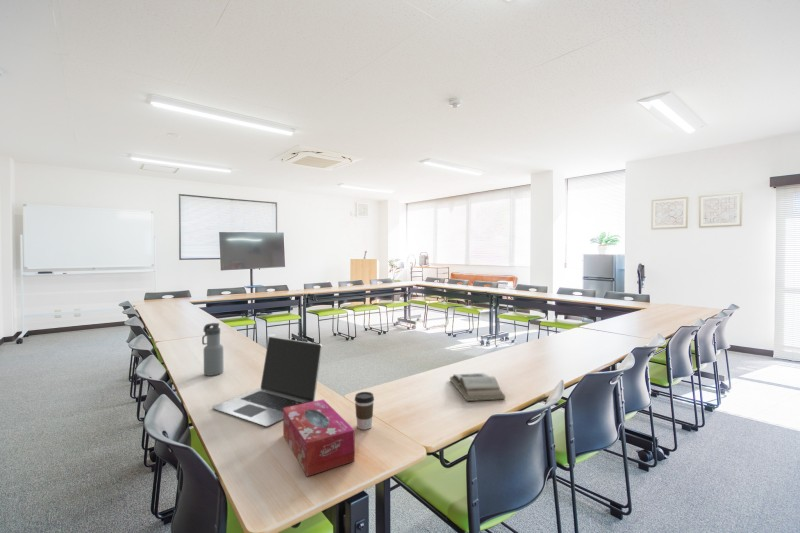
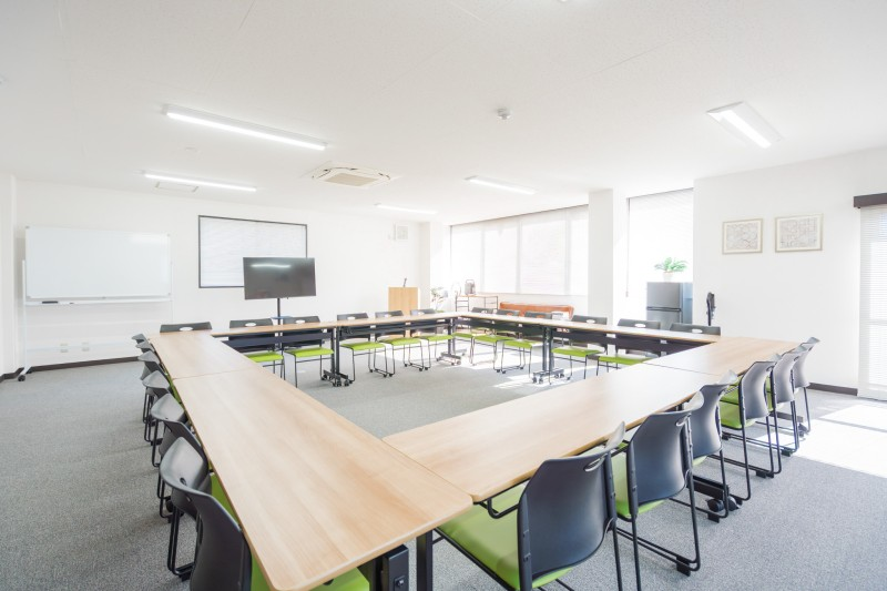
- laptop [211,336,323,428]
- book [449,372,506,402]
- coffee cup [354,391,375,431]
- tissue box [282,398,356,477]
- water bottle [201,322,224,377]
